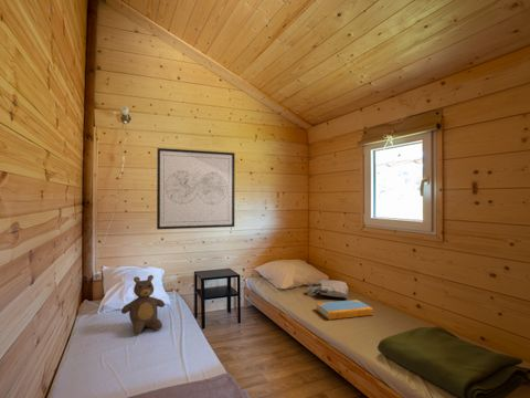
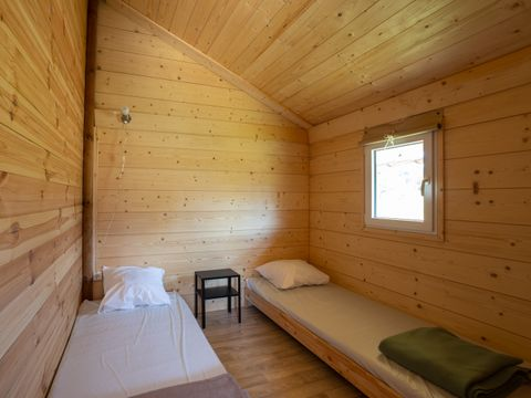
- tote bag [307,279,349,300]
- book [315,298,374,321]
- wall art [156,147,236,230]
- teddy bear [120,274,166,336]
